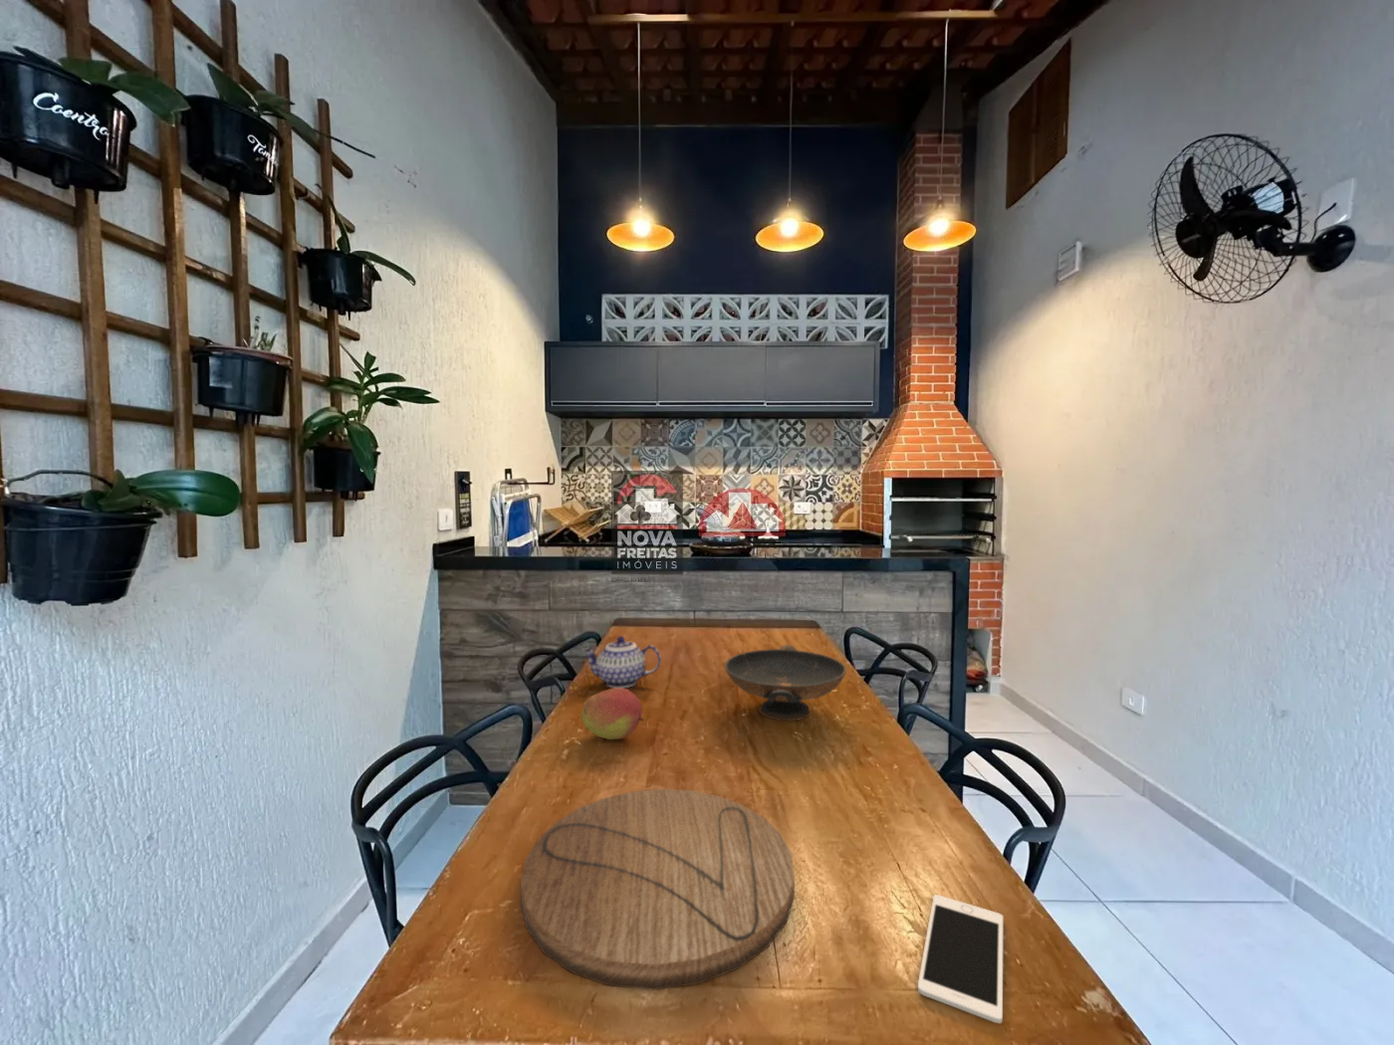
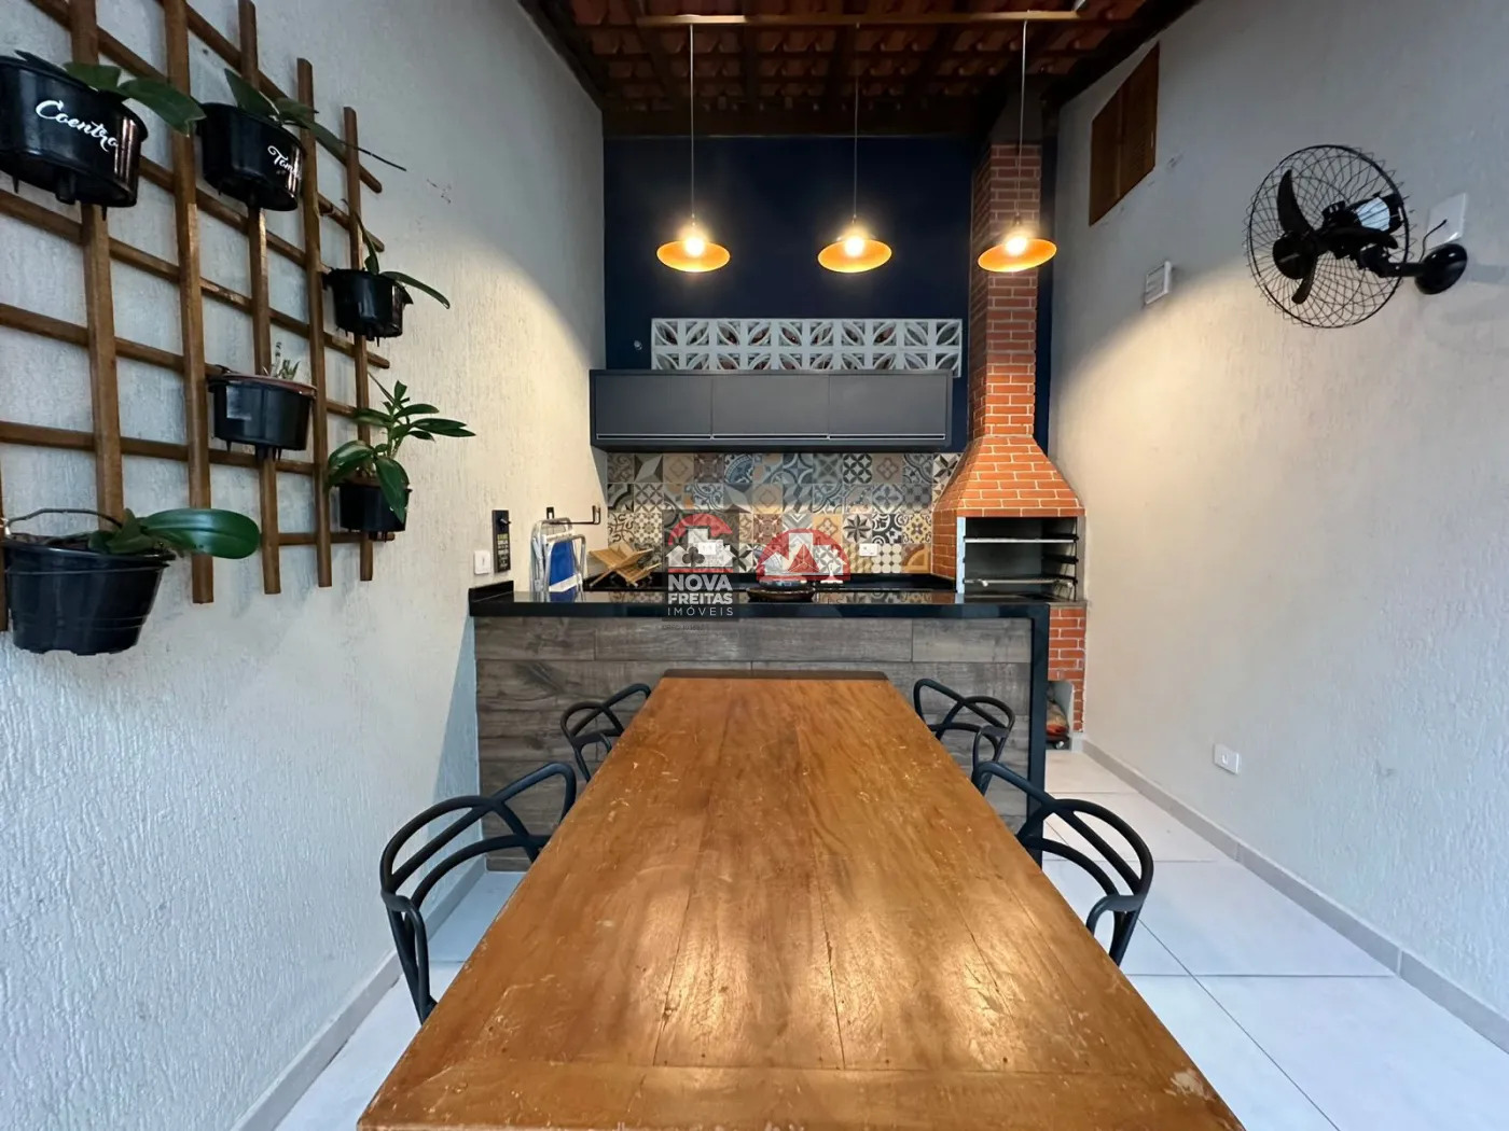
- cell phone [917,894,1003,1024]
- cutting board [520,788,796,990]
- fruit [581,688,645,741]
- teapot [583,634,662,688]
- decorative bowl [723,644,847,721]
